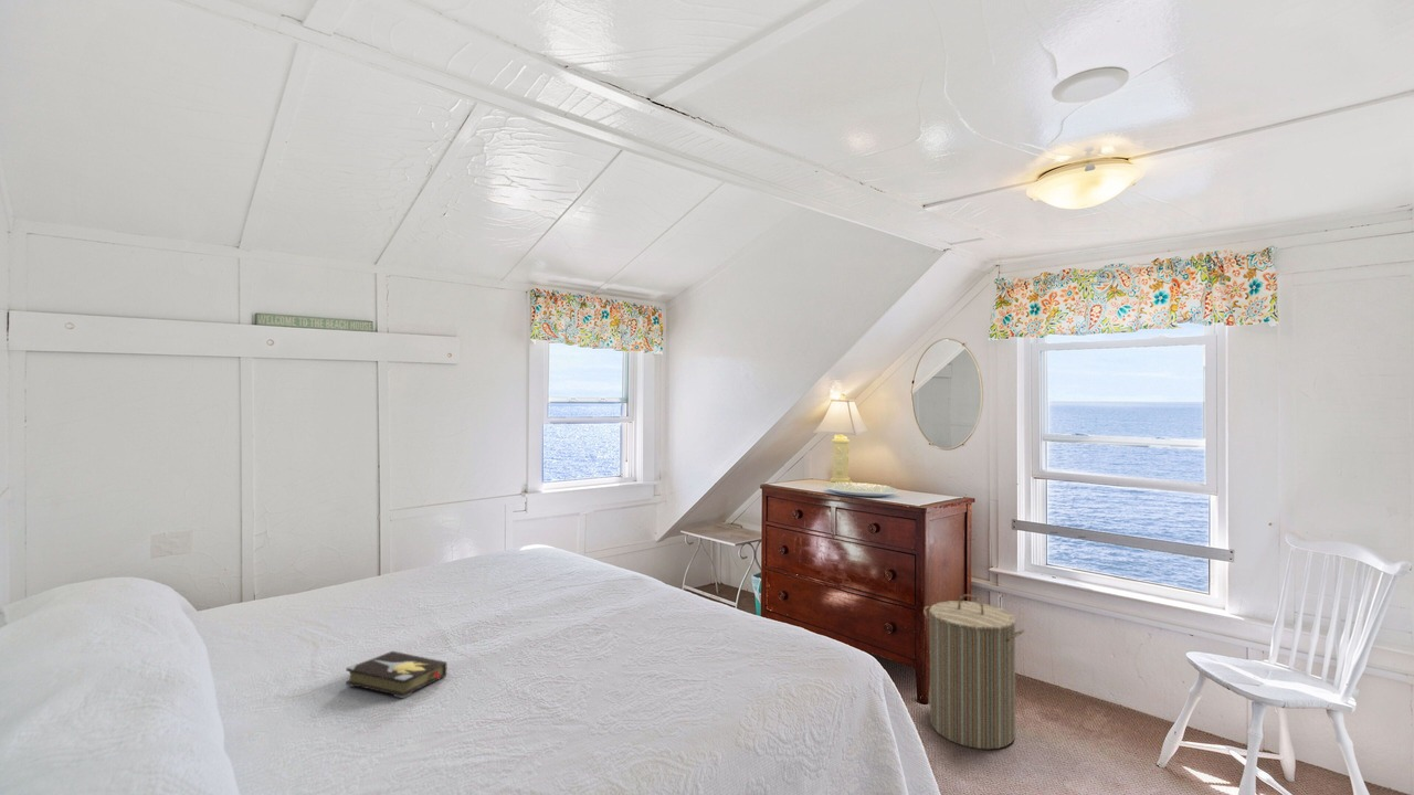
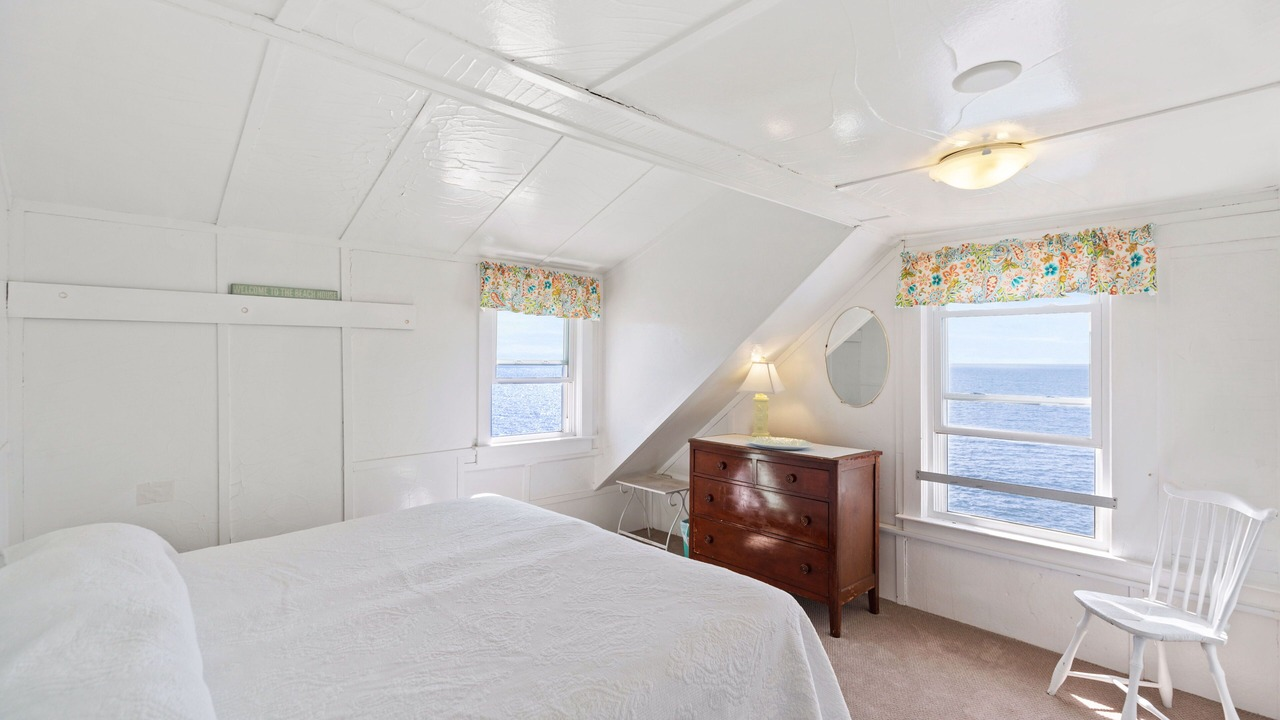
- laundry hamper [922,593,1026,751]
- hardback book [345,650,447,699]
